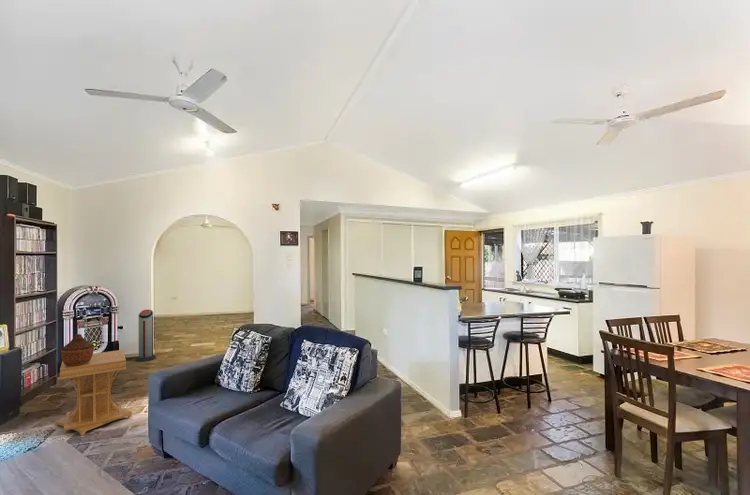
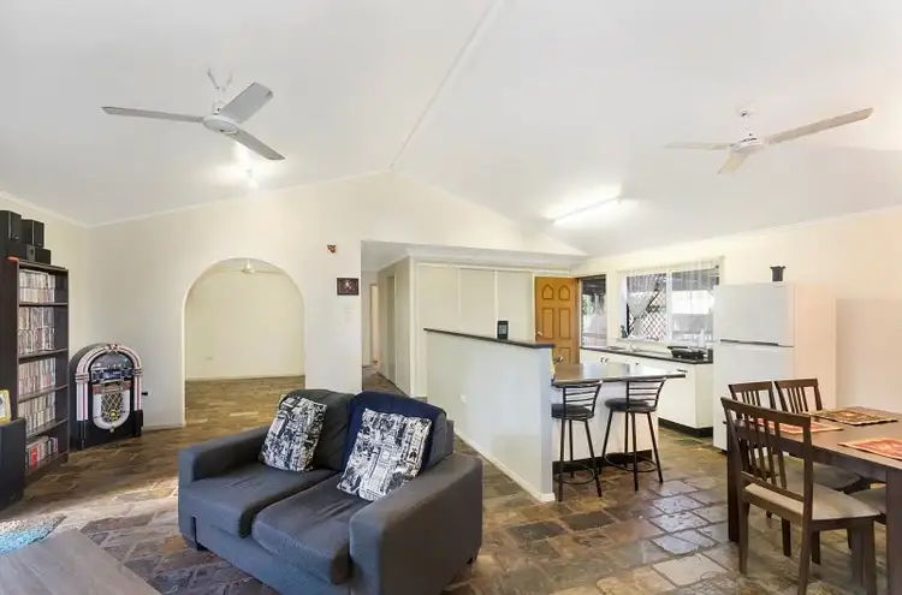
- side table [54,349,133,436]
- woven basket [60,333,95,366]
- air purifier [135,309,157,362]
